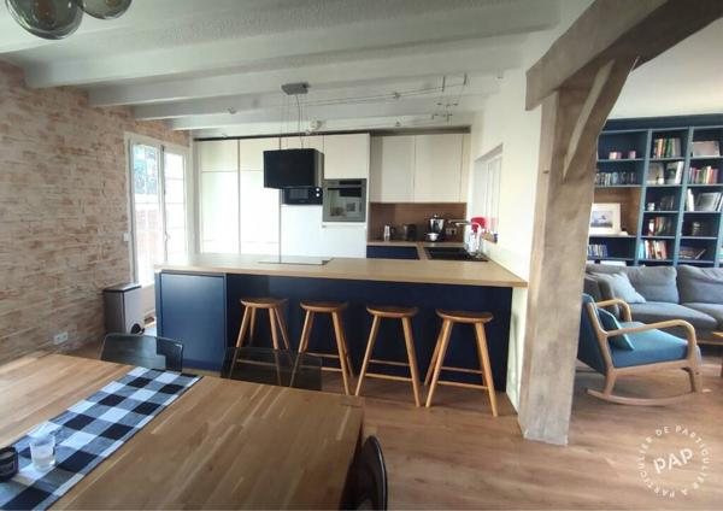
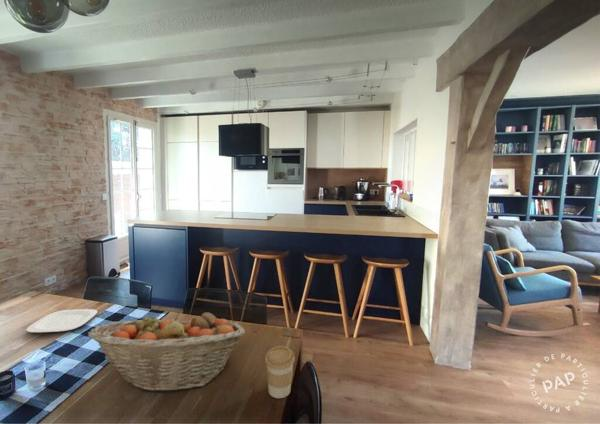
+ fruit basket [87,310,246,393]
+ coffee cup [264,345,296,399]
+ plate [25,308,98,334]
